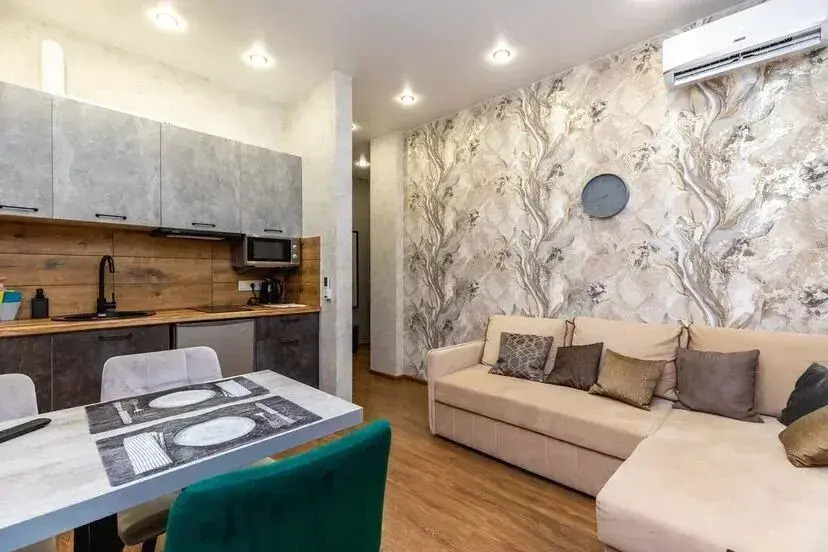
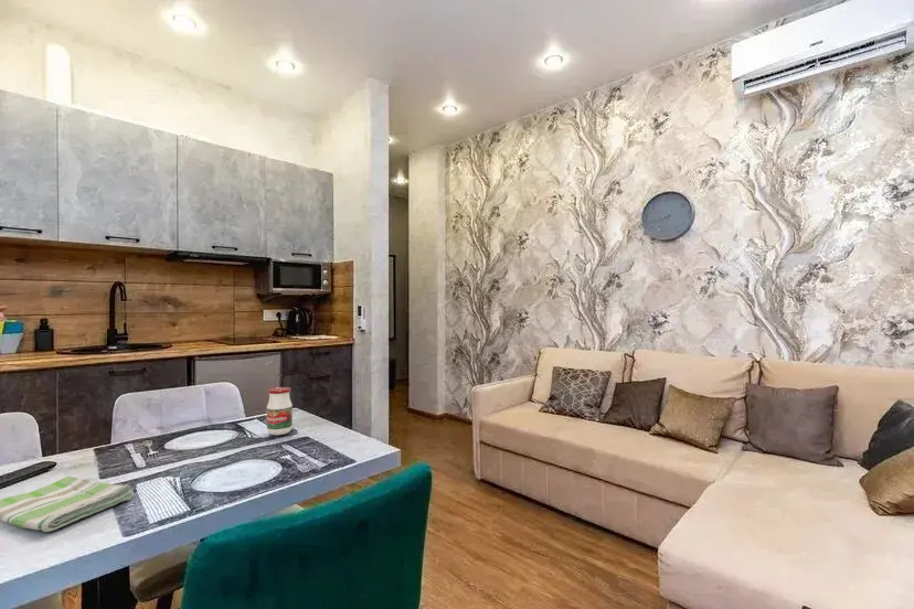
+ jar [266,386,294,436]
+ dish towel [0,476,135,533]
